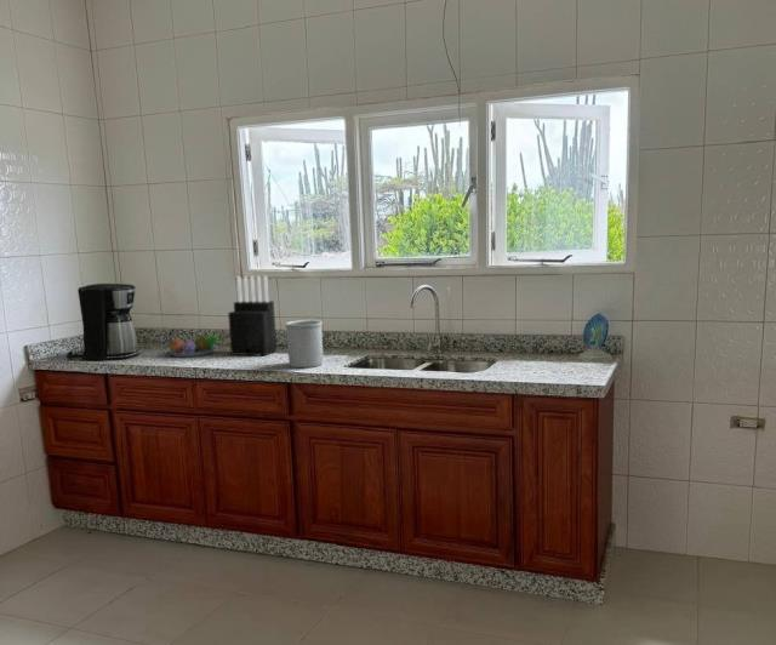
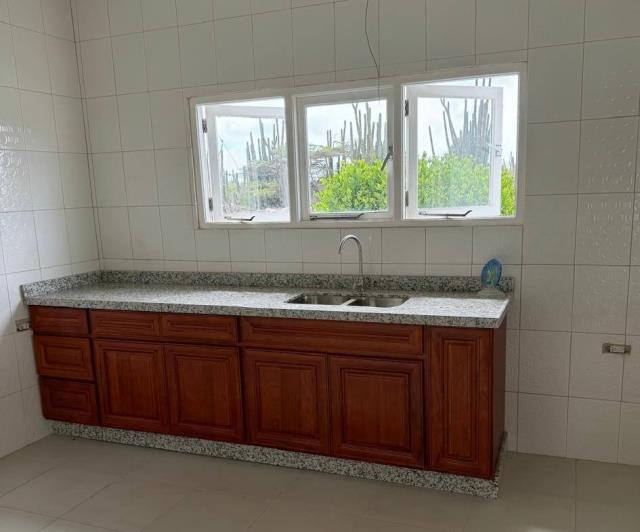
- knife block [227,275,278,356]
- utensil holder [285,319,324,369]
- fruit bowl [165,333,224,358]
- coffee maker [64,282,142,361]
